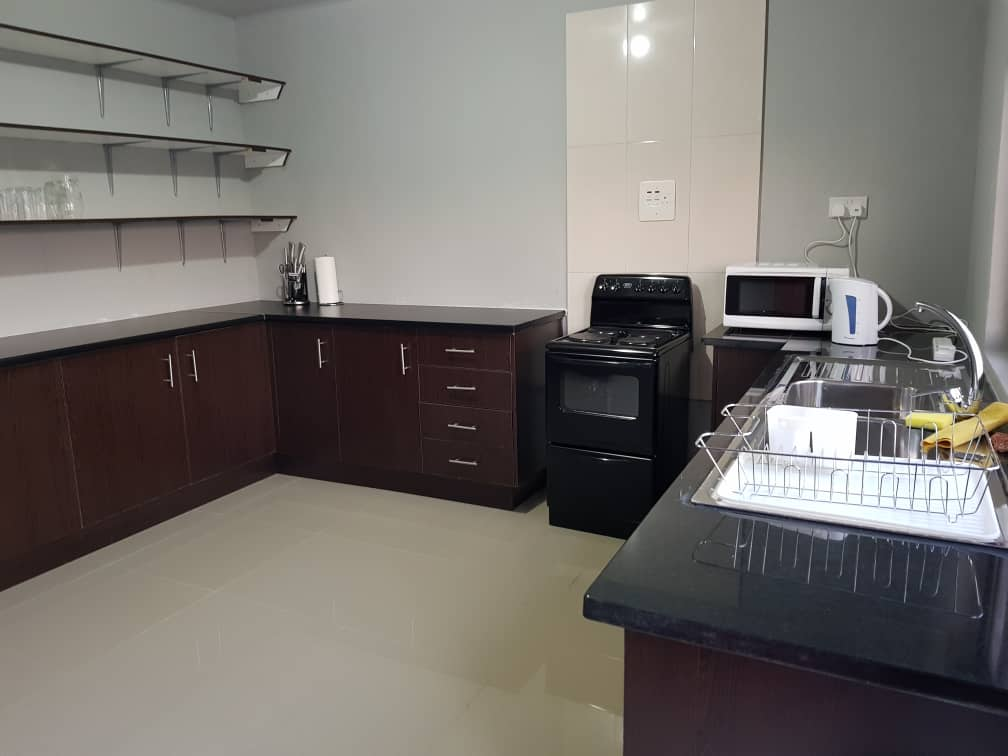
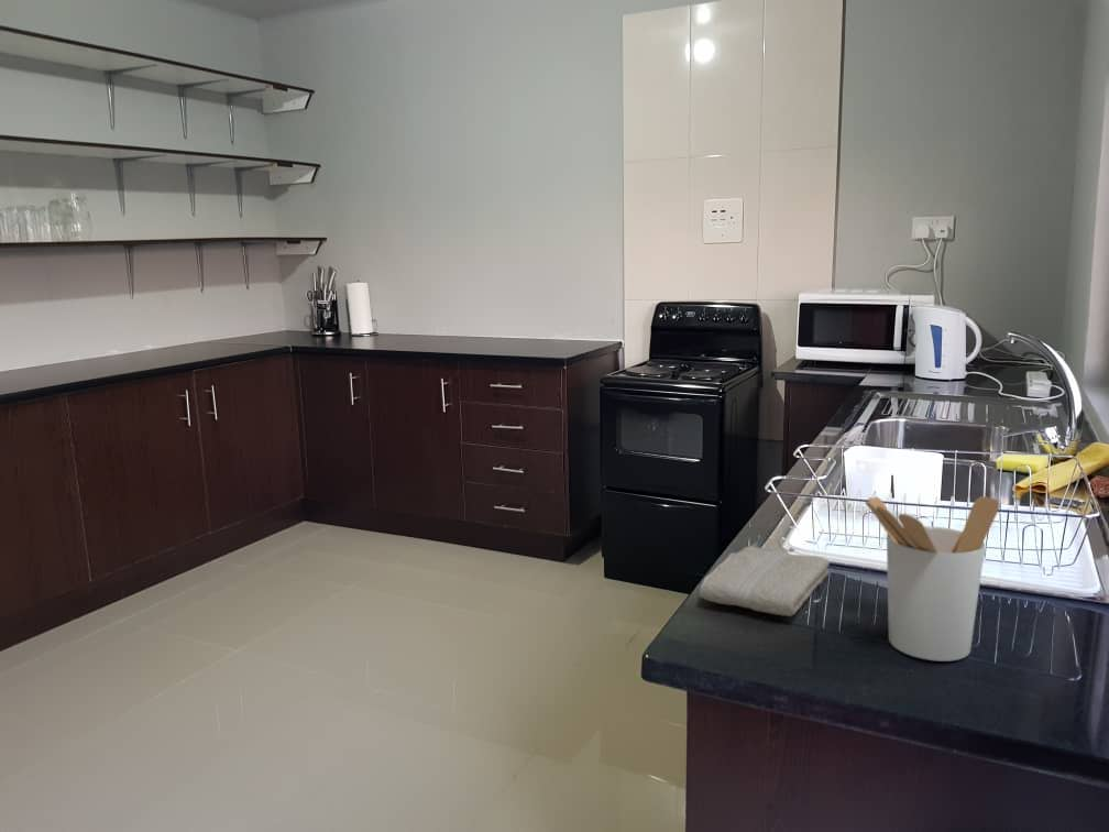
+ washcloth [699,545,831,617]
+ utensil holder [864,495,1000,663]
